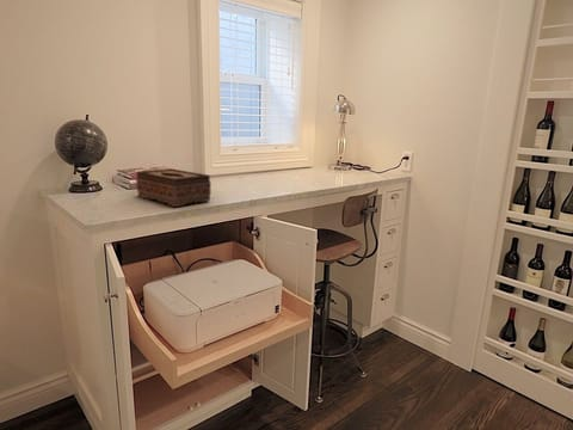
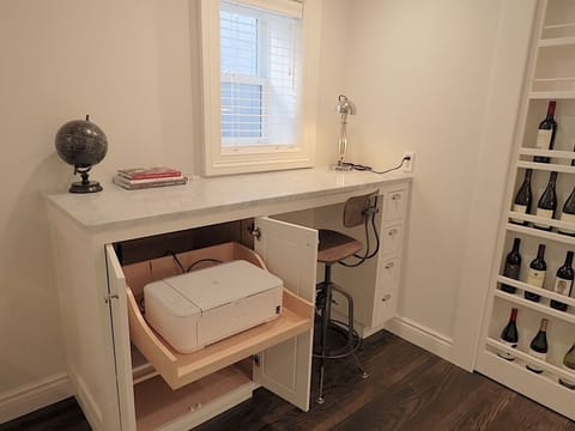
- tissue box [135,167,212,208]
